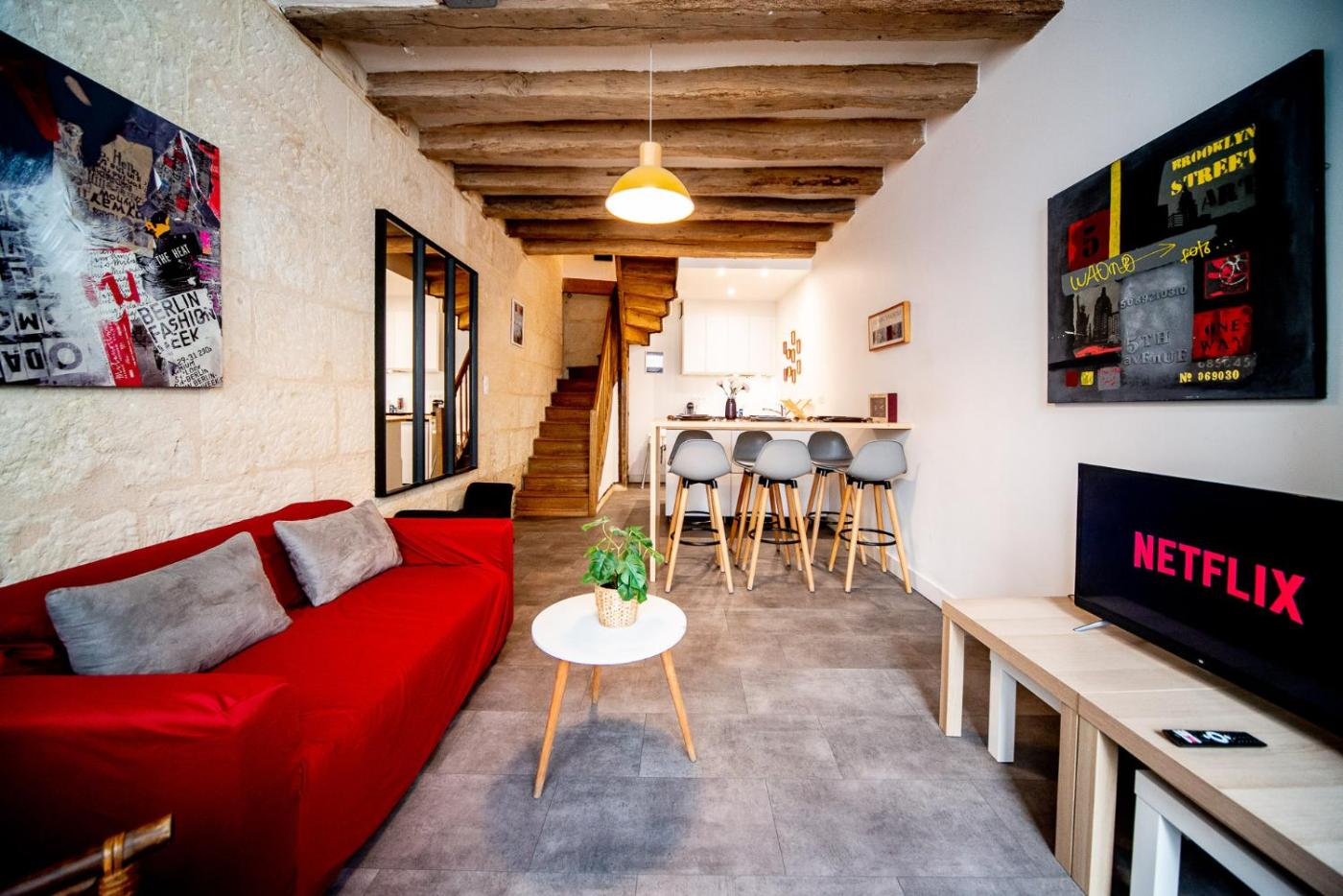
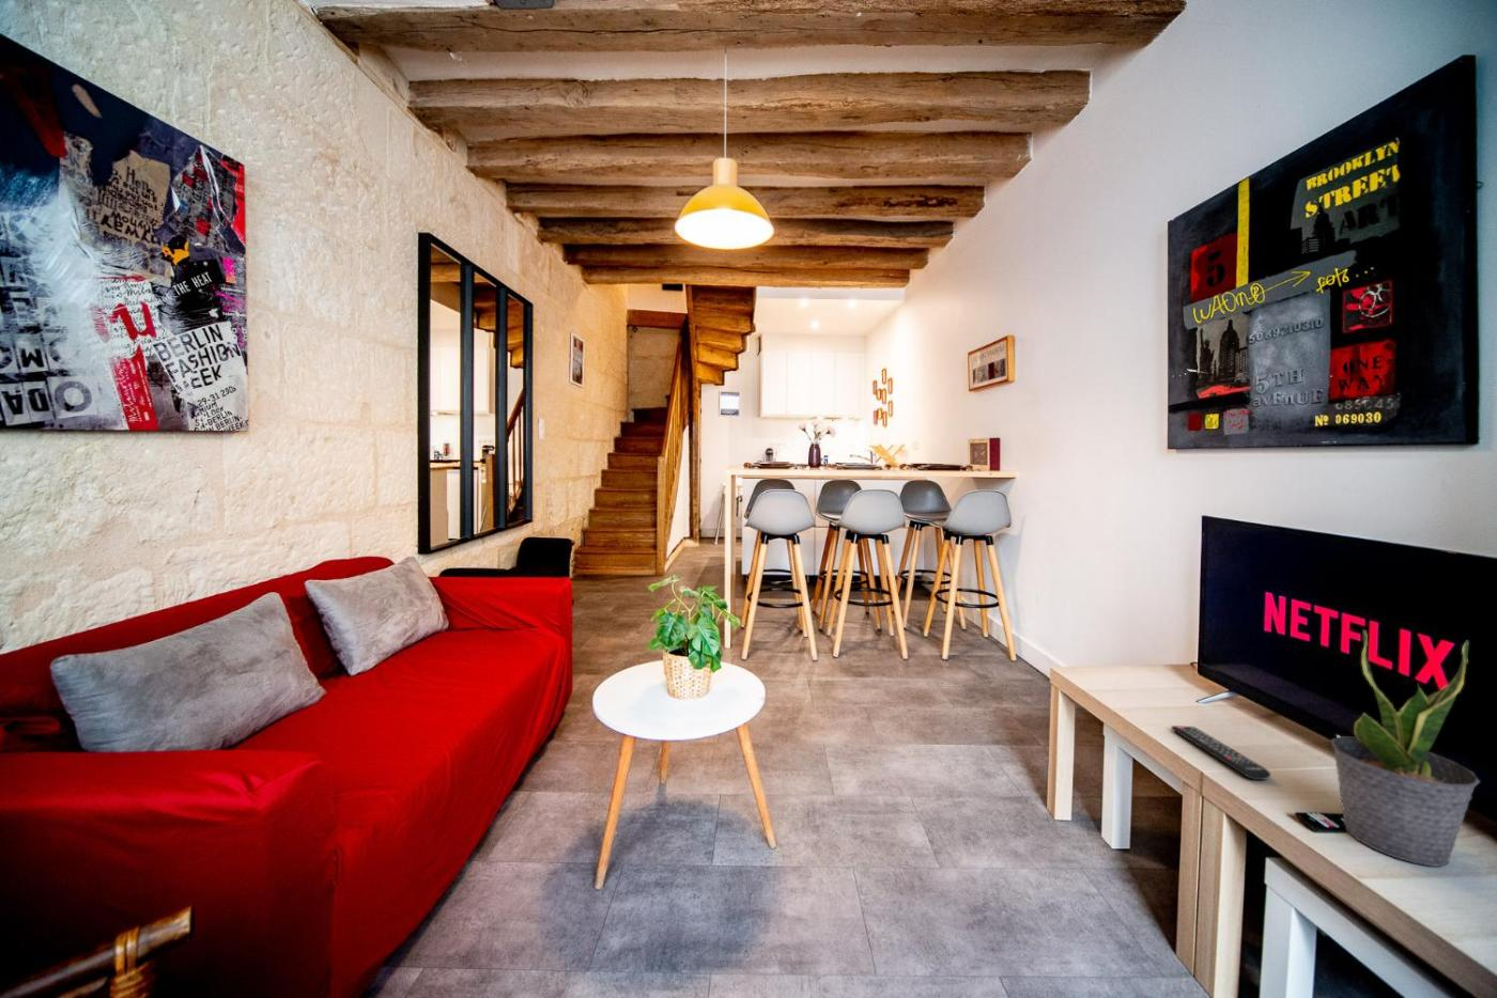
+ potted plant [1330,629,1481,868]
+ remote control [1169,724,1272,781]
